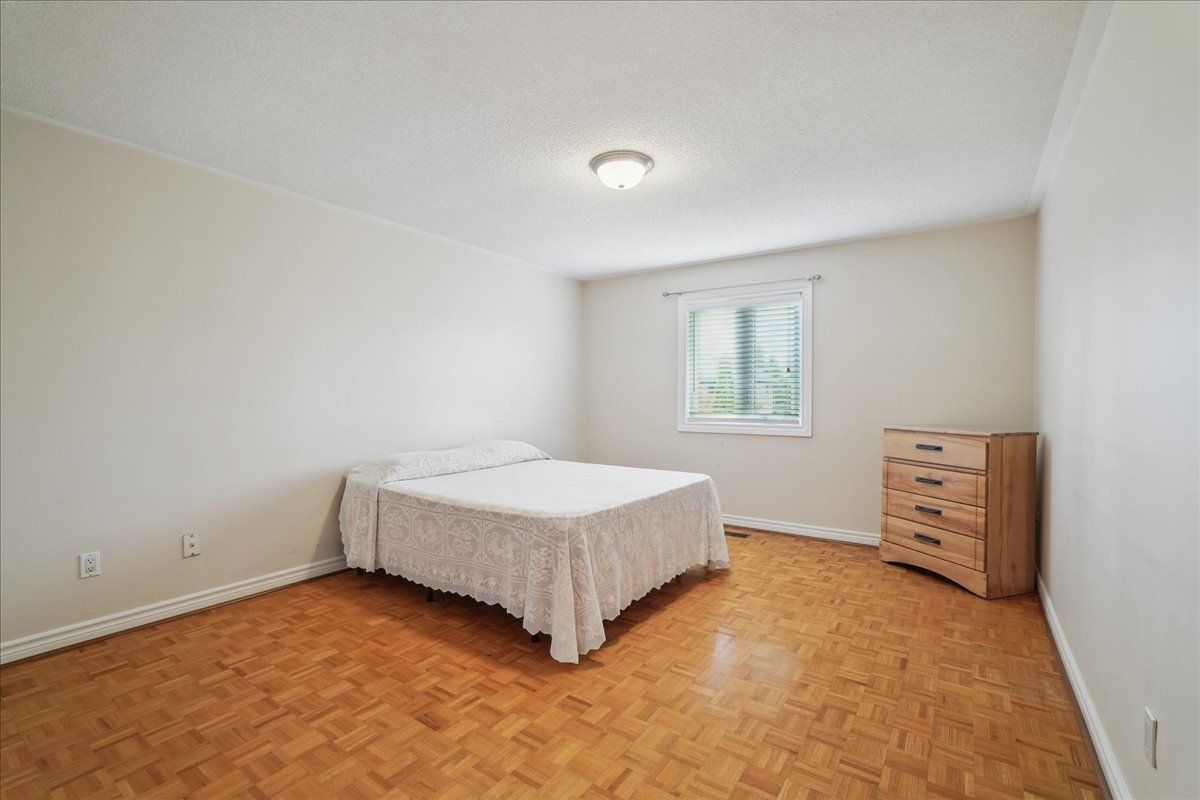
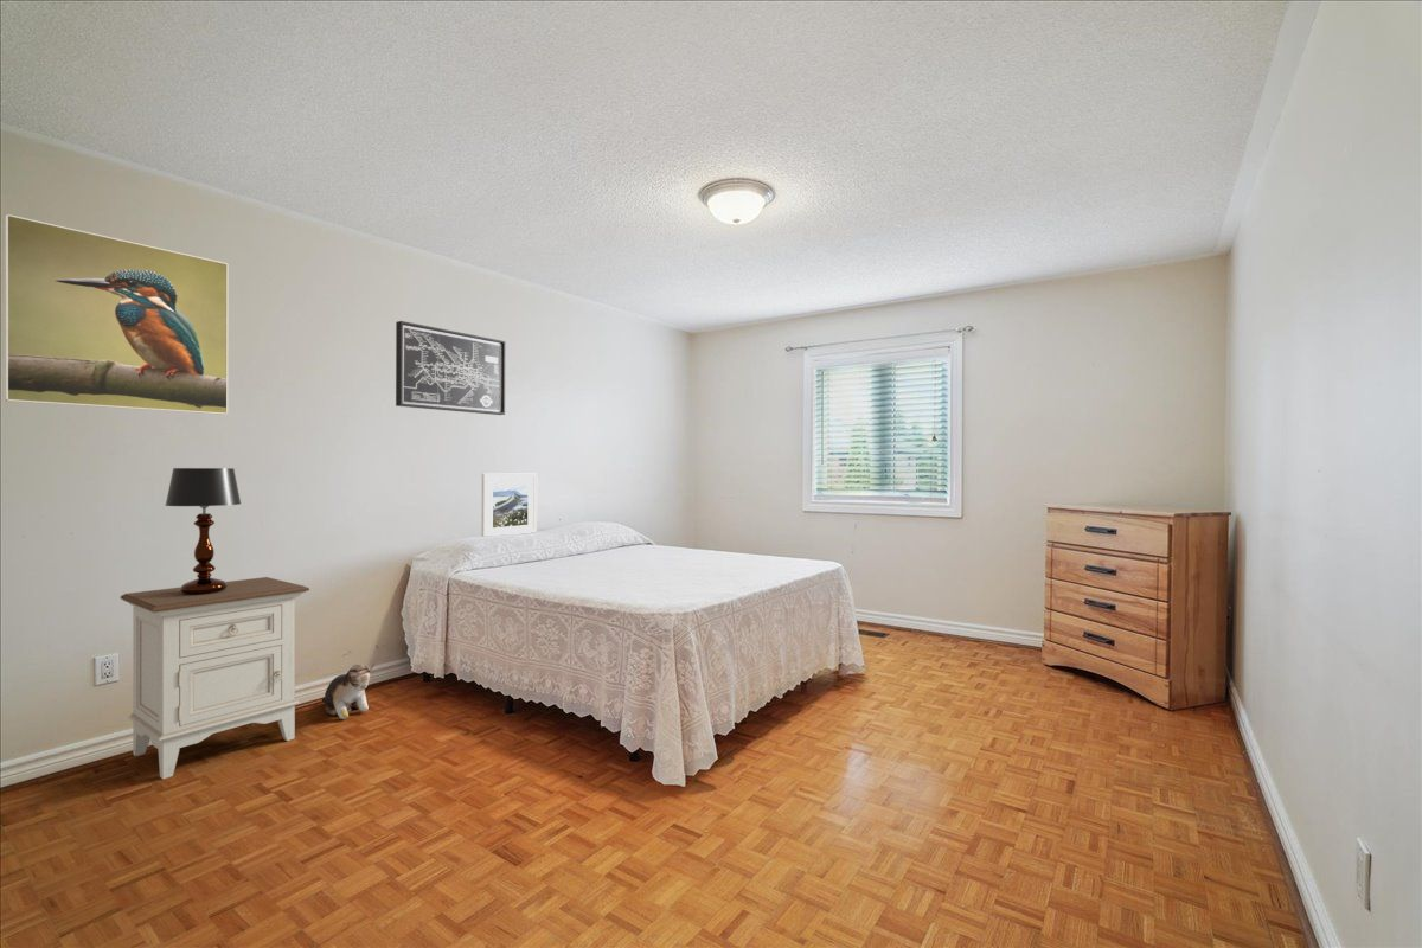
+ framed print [4,213,229,416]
+ table lamp [164,467,242,595]
+ nightstand [120,576,310,781]
+ wall art [395,320,506,416]
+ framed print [480,473,538,537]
+ plush toy [321,662,376,720]
